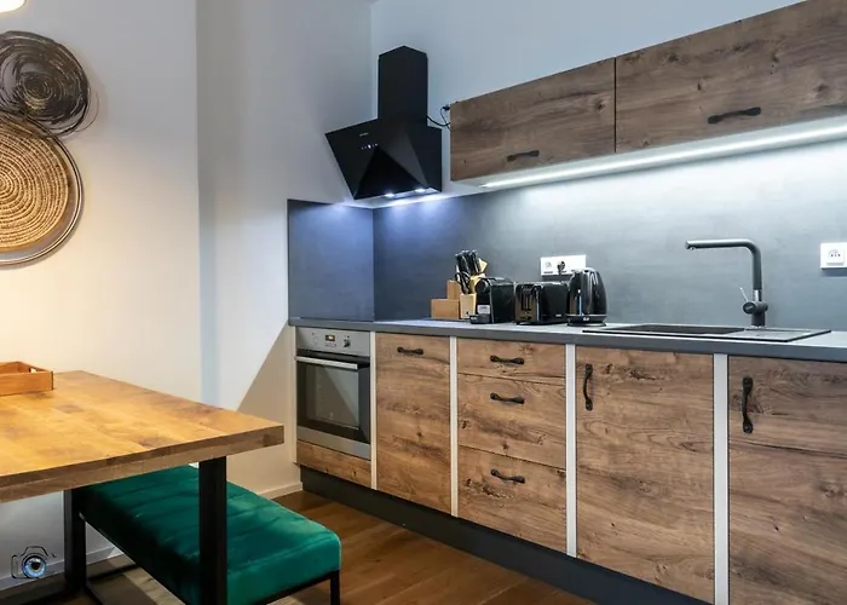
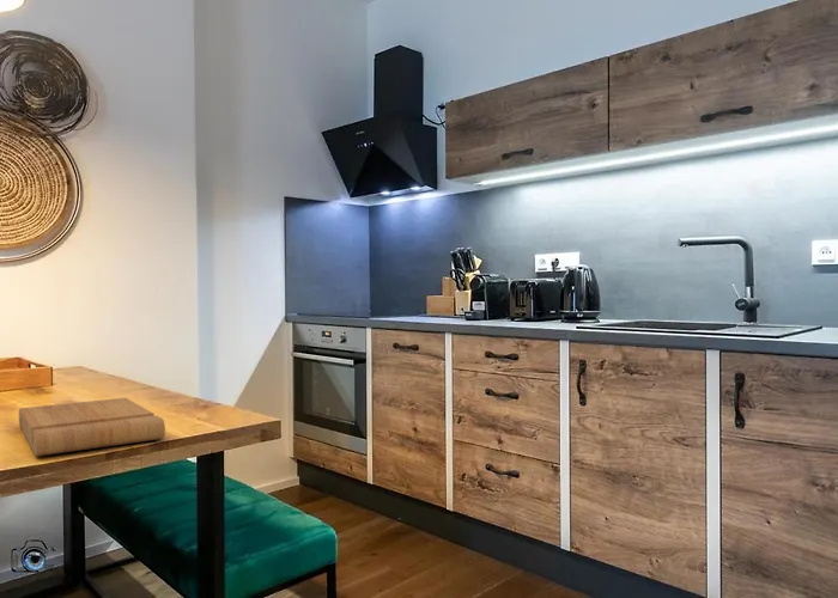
+ cutting board [18,397,166,457]
